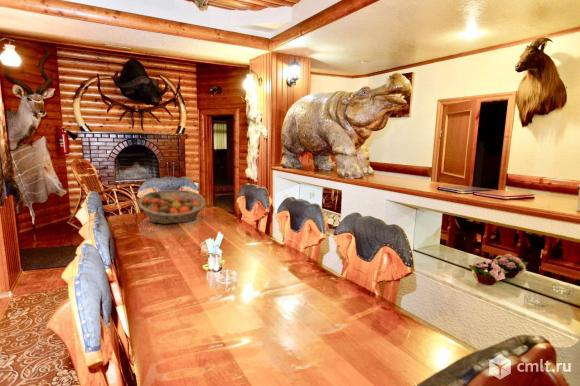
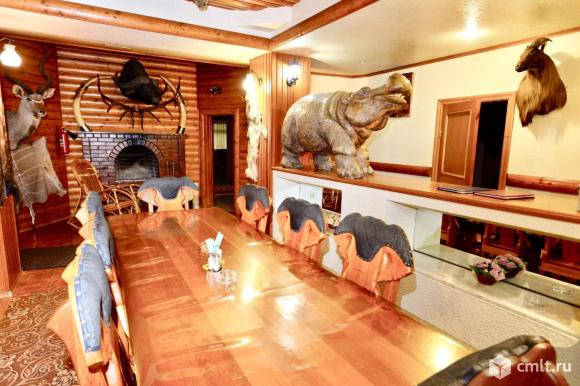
- fruit basket [137,189,207,225]
